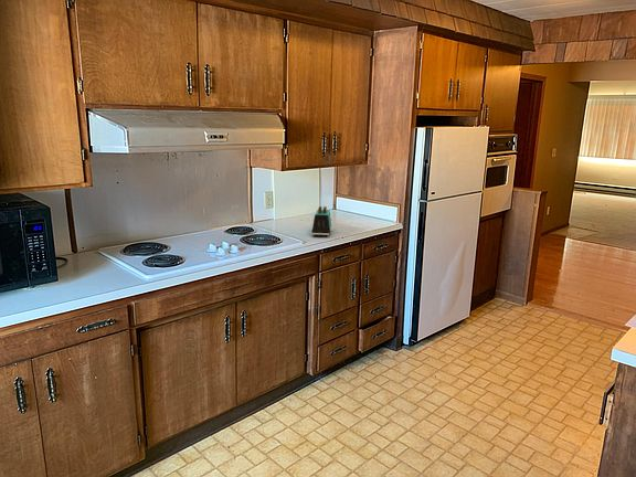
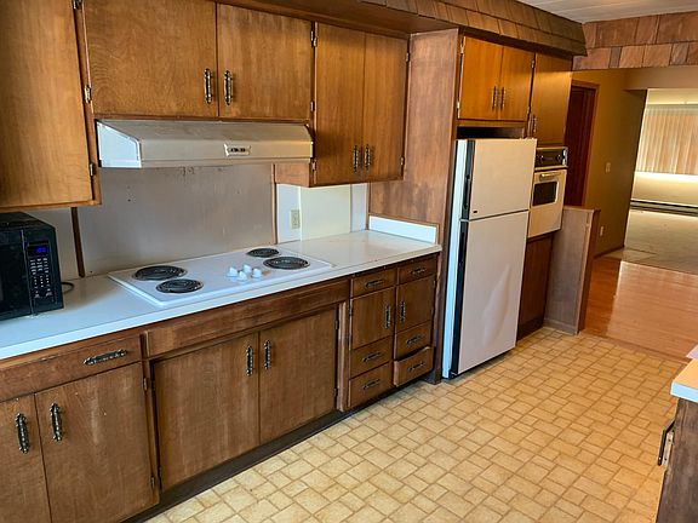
- toaster [311,205,332,239]
